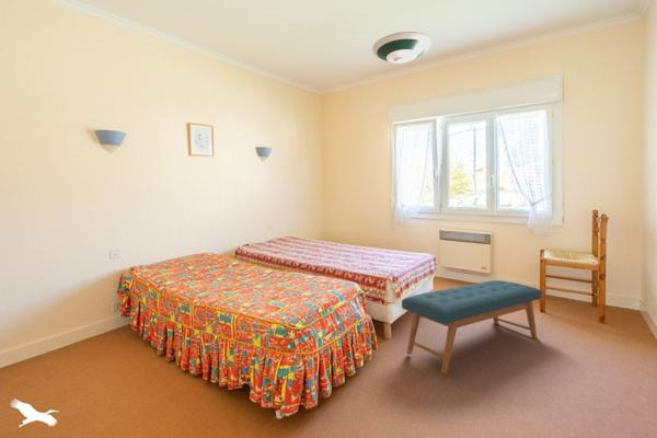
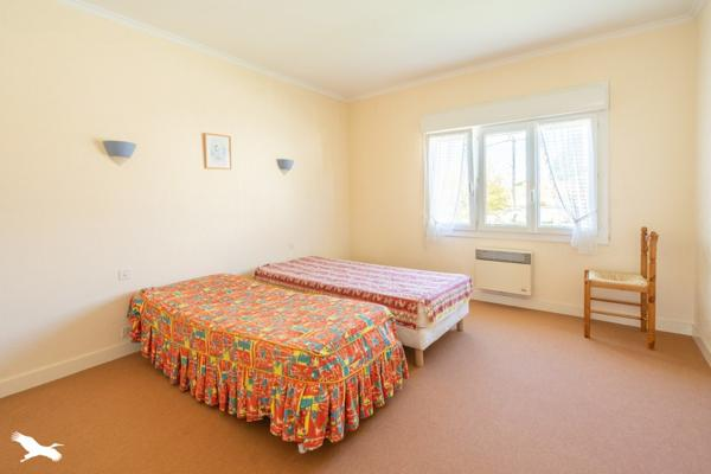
- bench [401,279,543,374]
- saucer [371,31,433,65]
